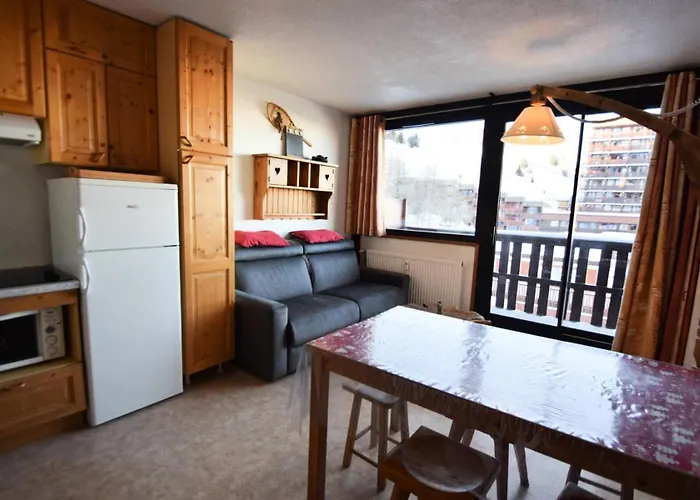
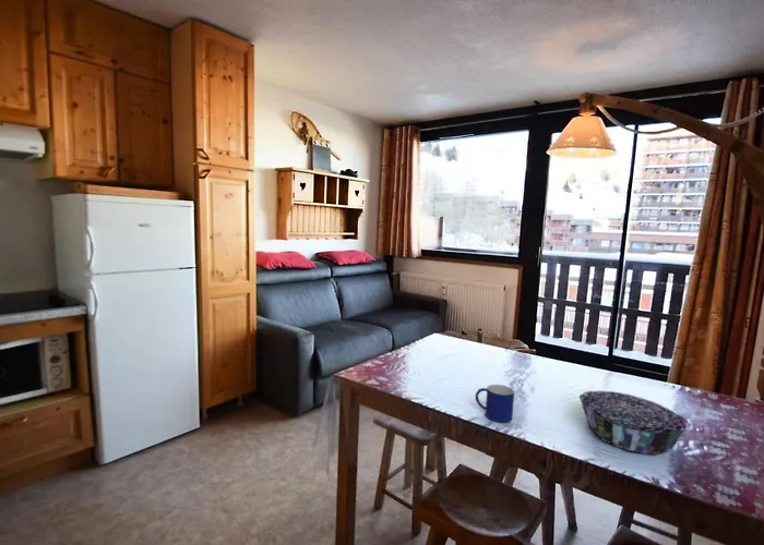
+ mug [475,384,515,423]
+ decorative bowl [577,389,690,456]
